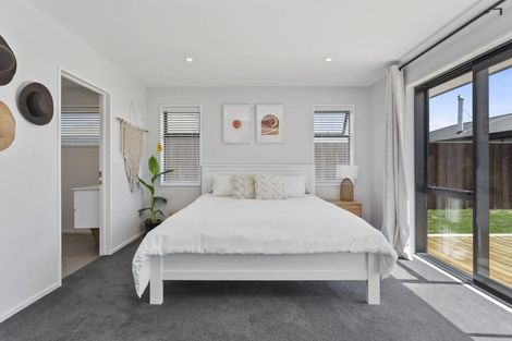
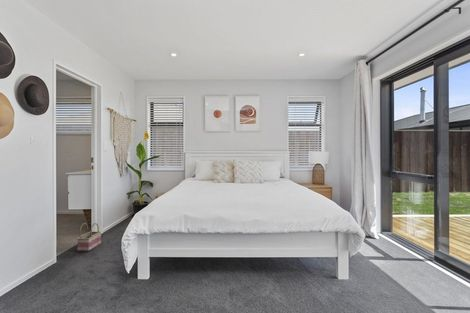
+ basket [76,222,102,252]
